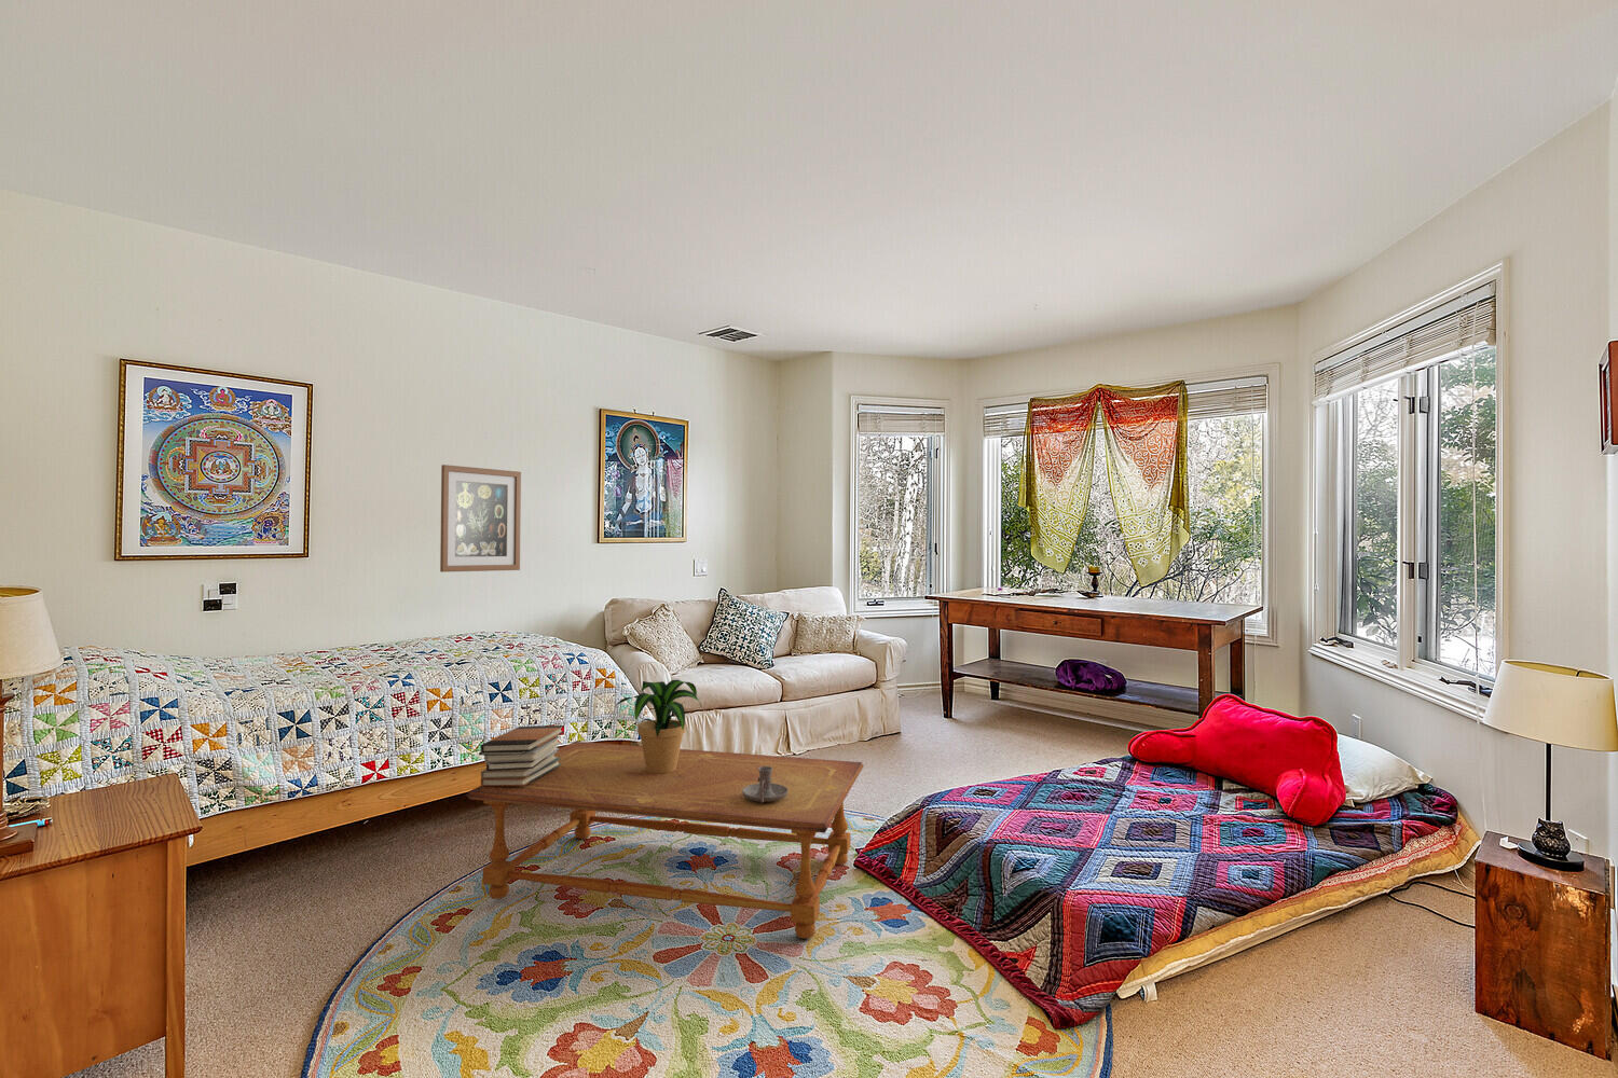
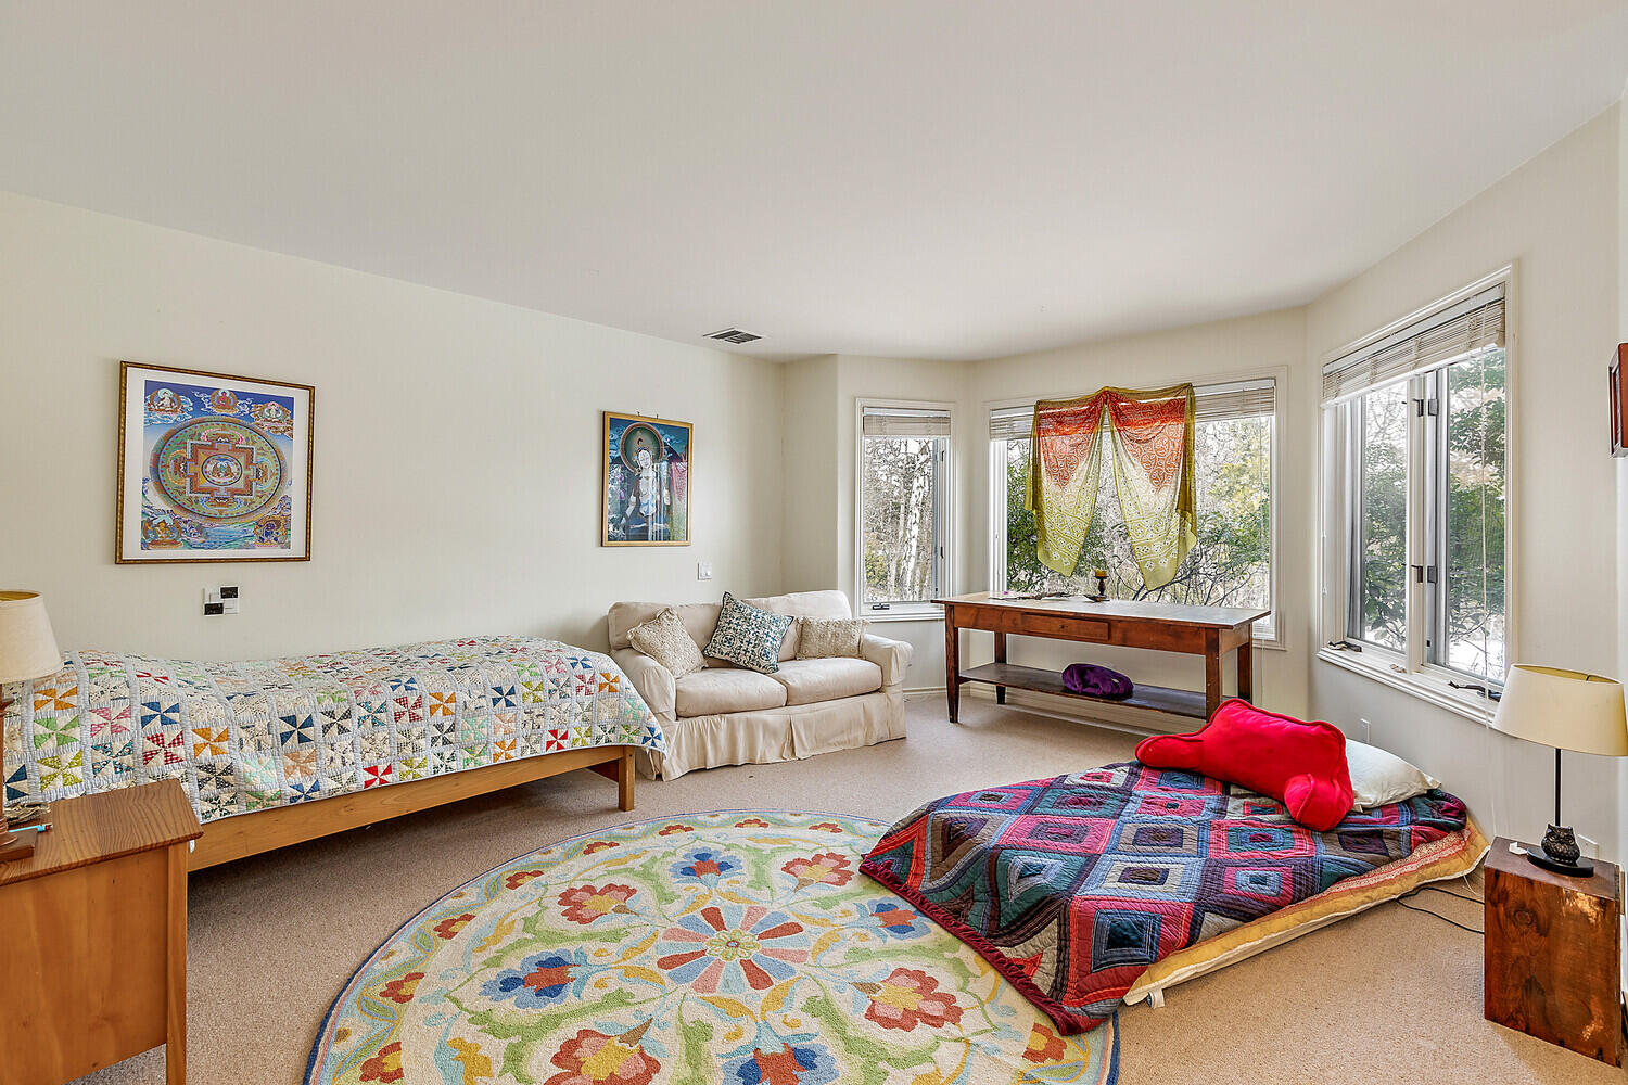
- coffee table [465,741,866,938]
- candle holder [742,766,789,802]
- book stack [478,724,566,786]
- potted plant [615,679,703,774]
- wall art [439,463,522,574]
